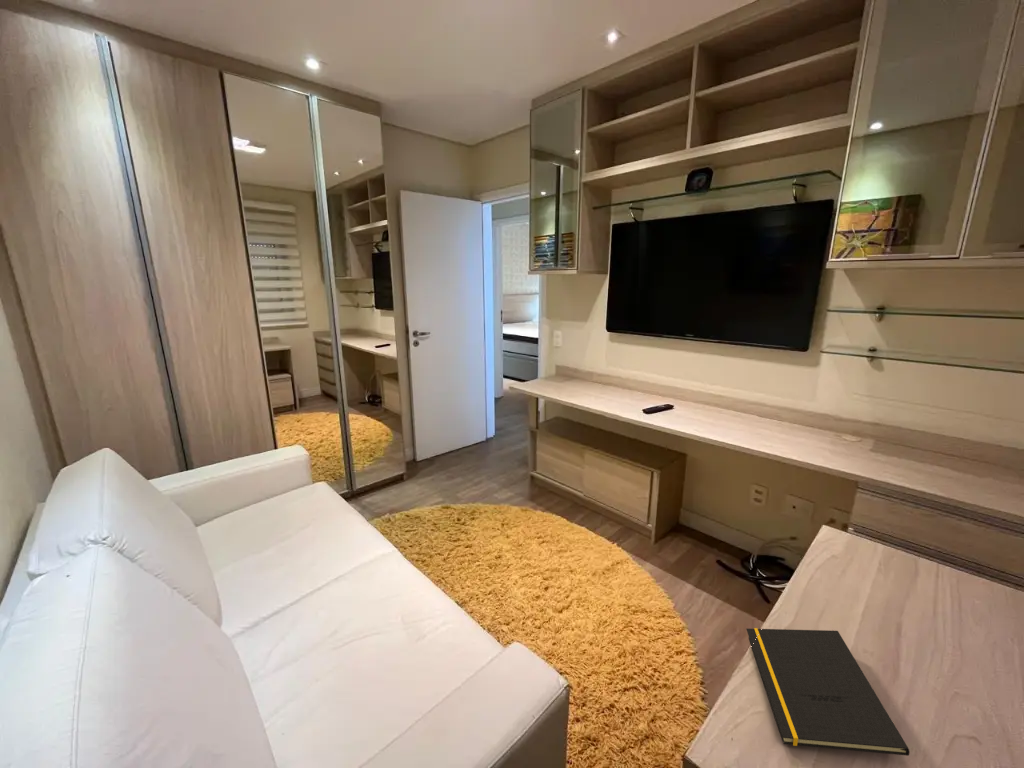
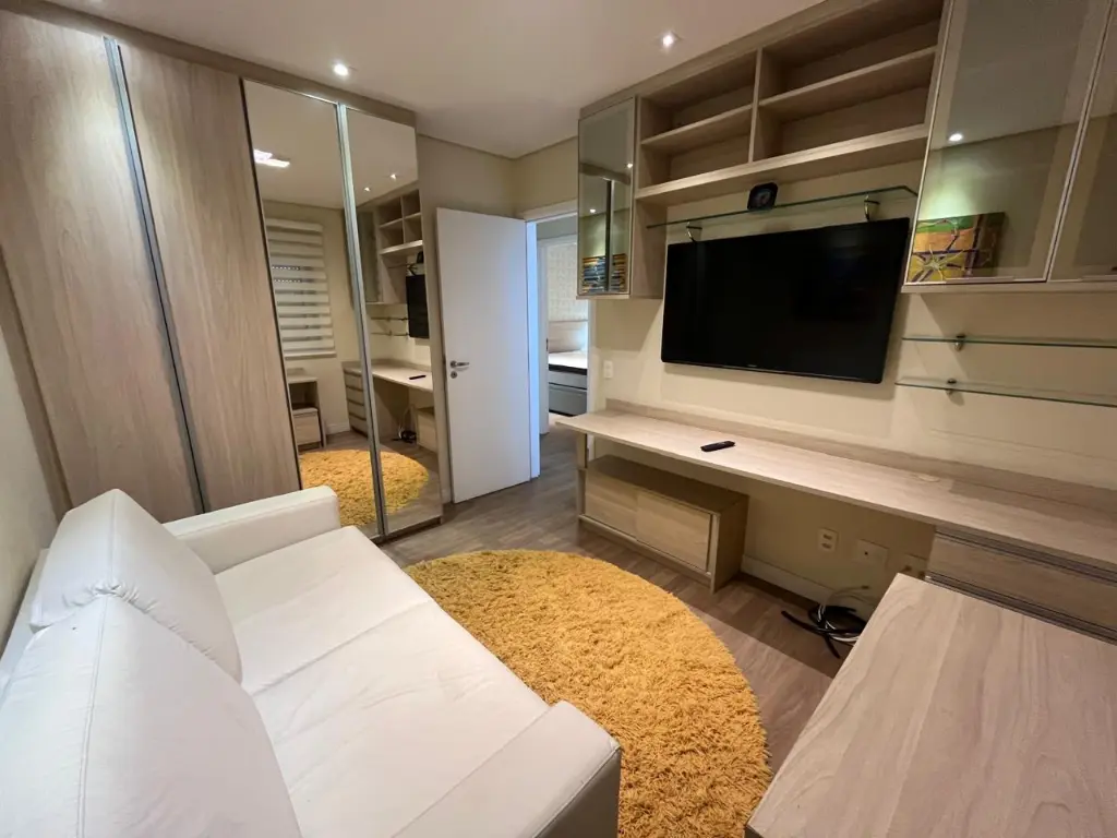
- notepad [745,627,910,757]
